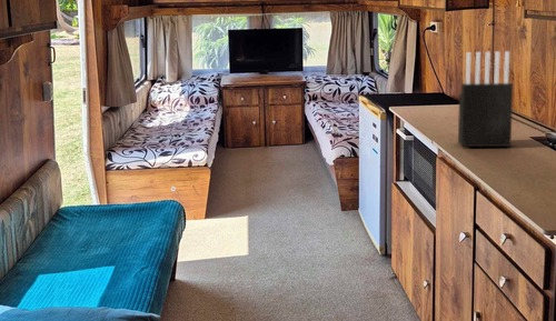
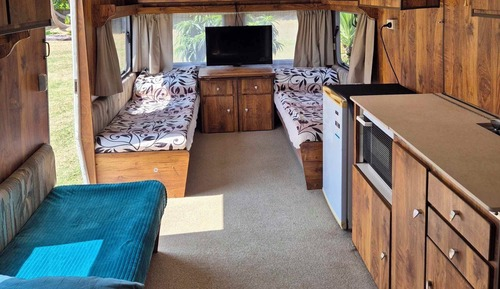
- knife block [457,50,515,148]
